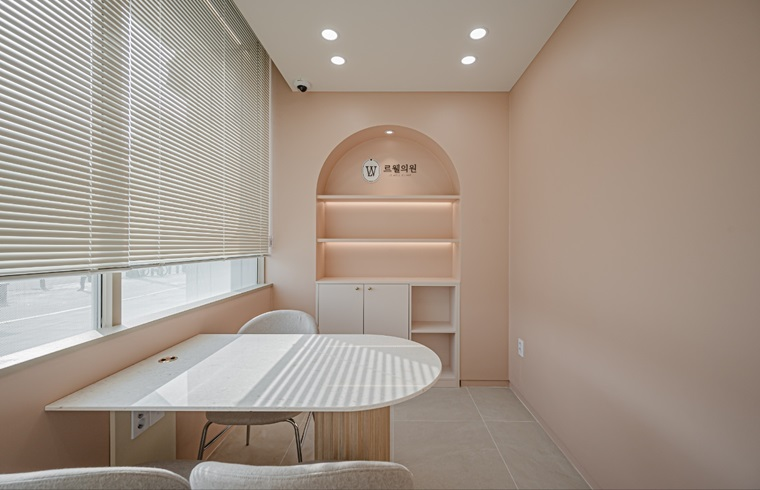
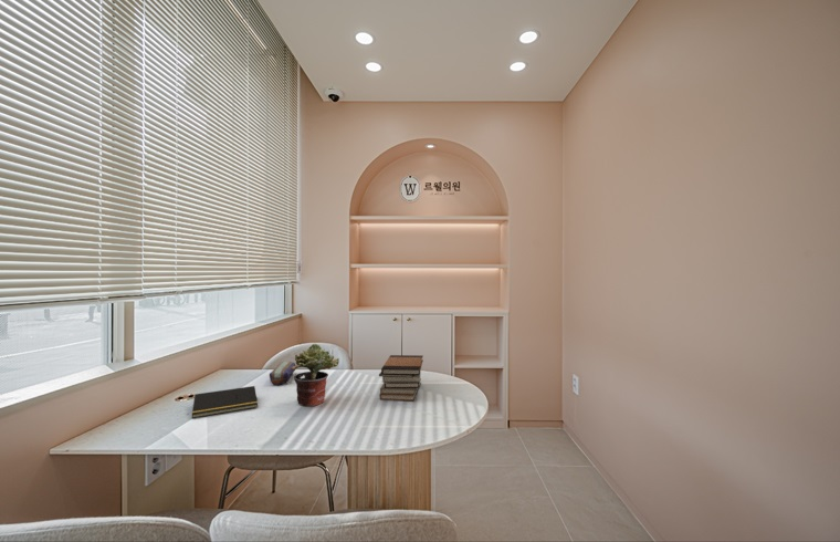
+ potted plant [291,343,340,407]
+ notepad [191,385,259,419]
+ book stack [378,354,424,402]
+ pencil case [269,361,296,386]
